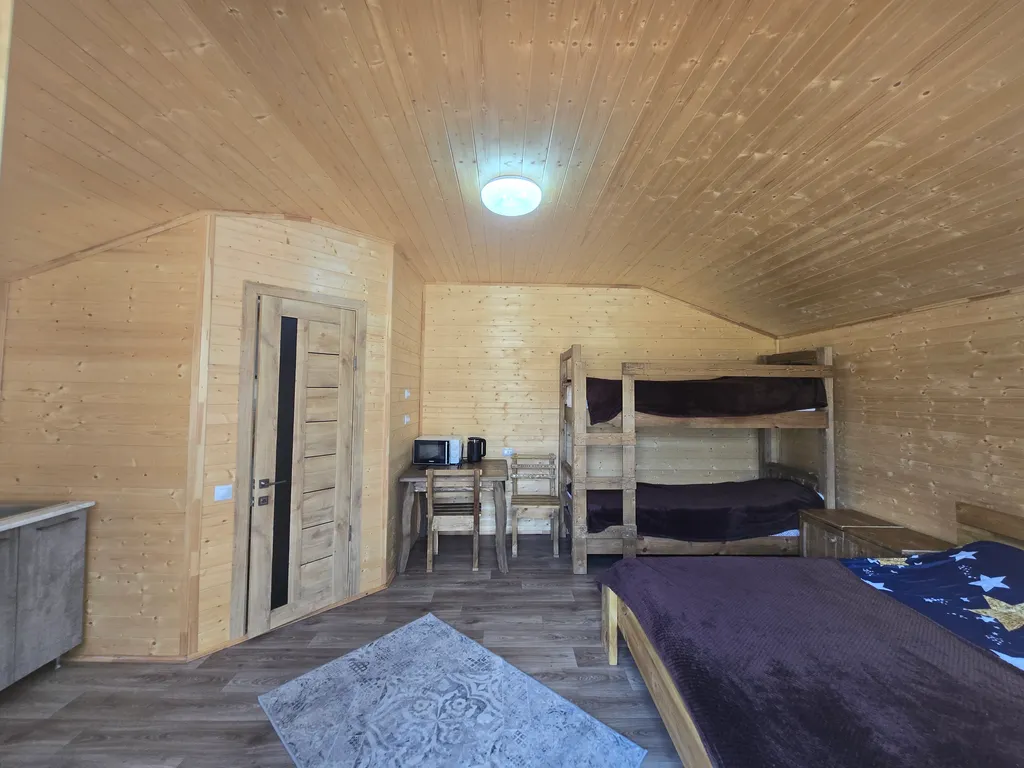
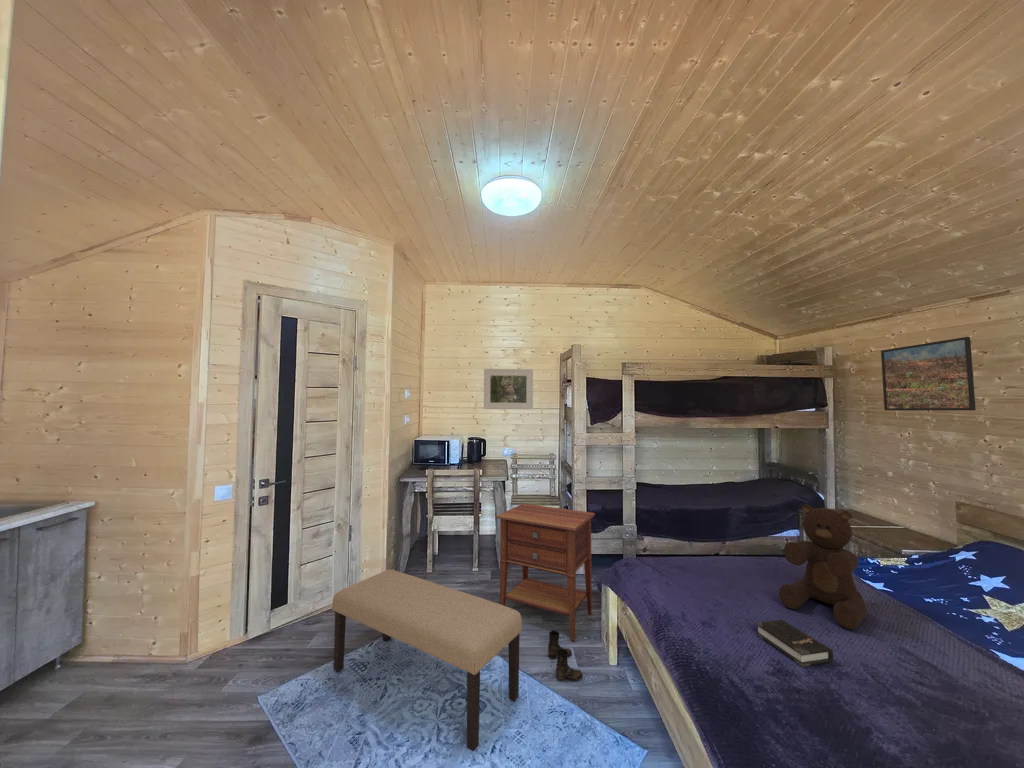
+ bench [331,569,523,752]
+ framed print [483,368,534,410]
+ teddy bear [778,503,868,630]
+ nightstand [495,503,596,643]
+ hardback book [755,619,834,668]
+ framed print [880,336,977,411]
+ boots [547,629,584,681]
